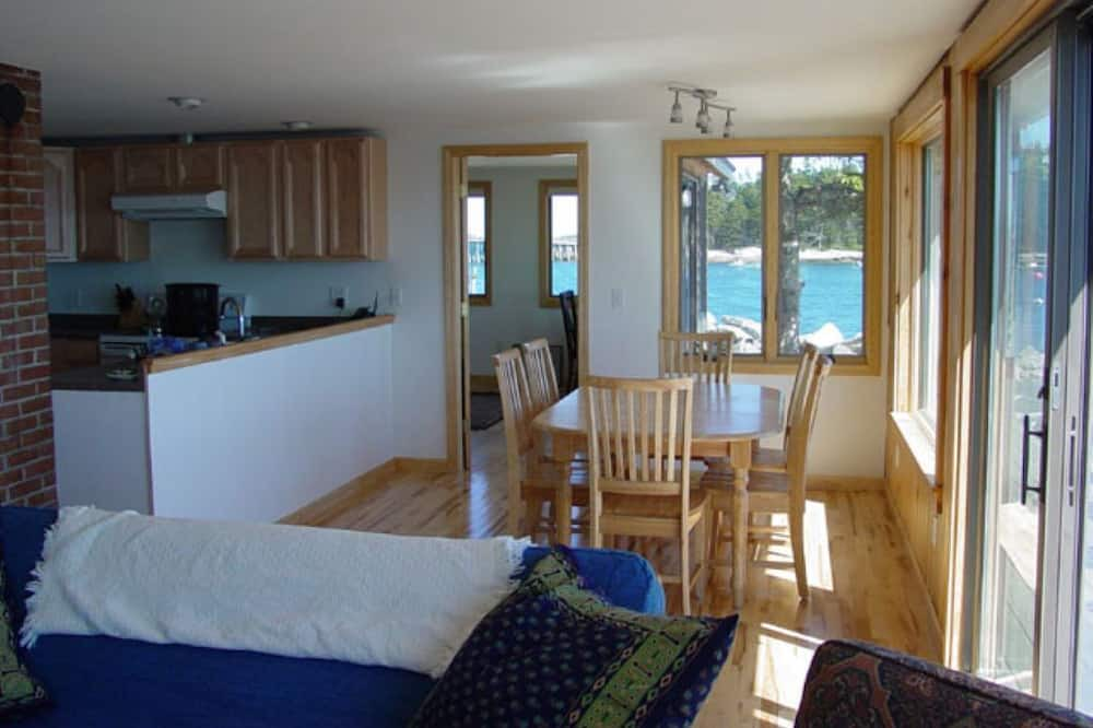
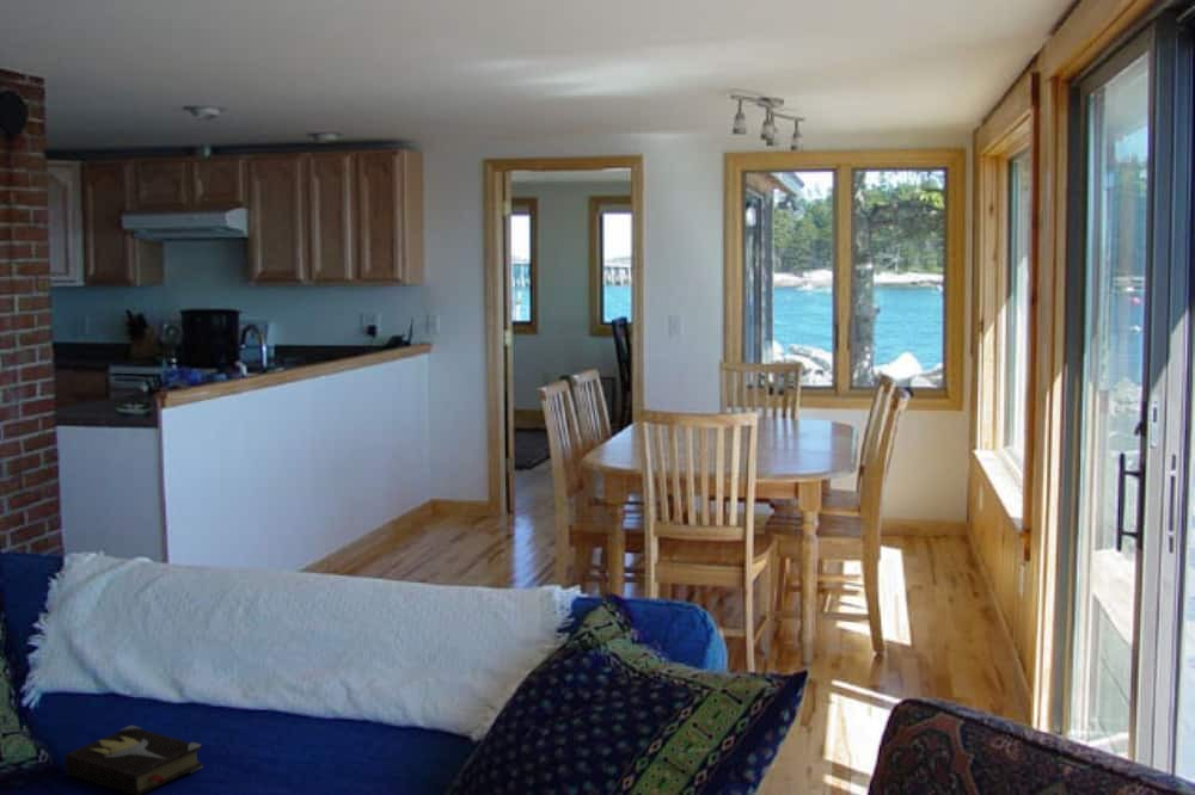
+ hardback book [63,725,204,795]
